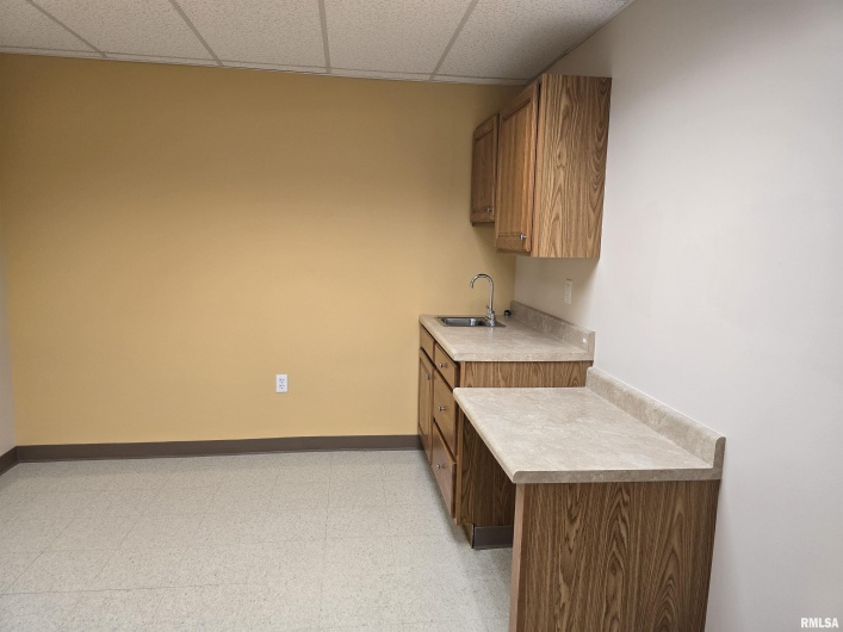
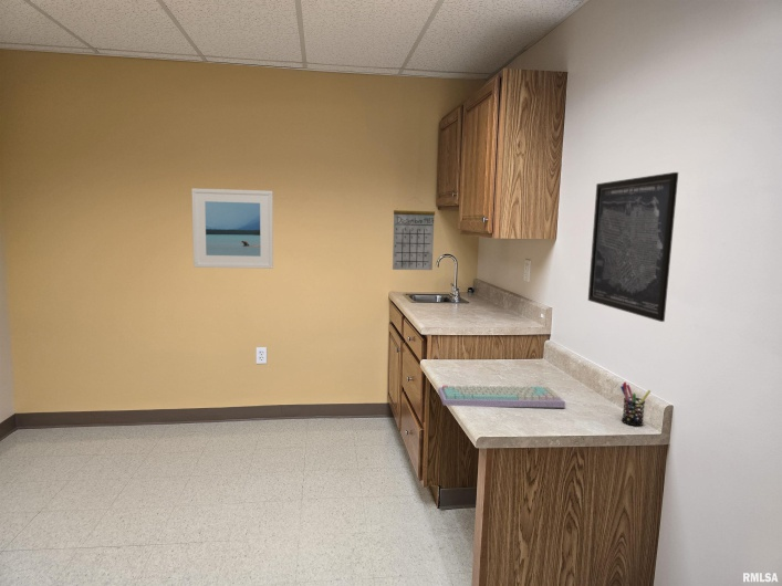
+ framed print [190,187,274,270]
+ keyboard [437,385,566,409]
+ calendar [392,197,436,271]
+ wall art [587,171,679,323]
+ pen holder [619,381,651,427]
